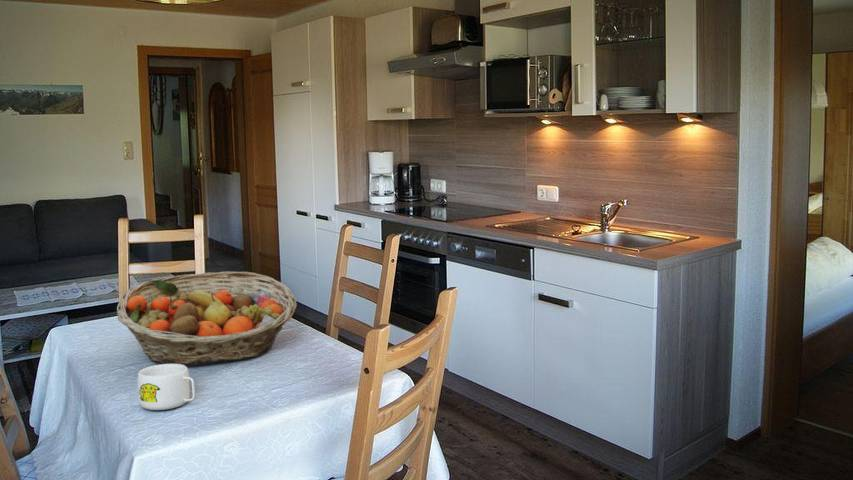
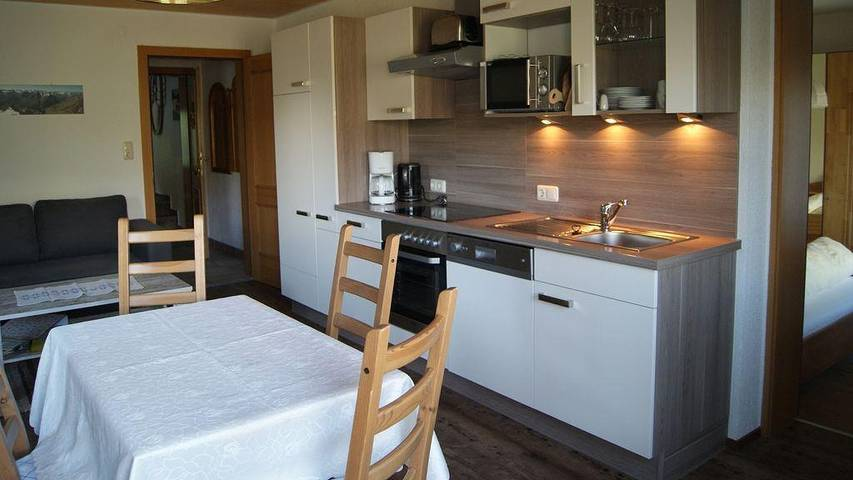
- fruit basket [116,271,298,366]
- mug [136,363,196,411]
